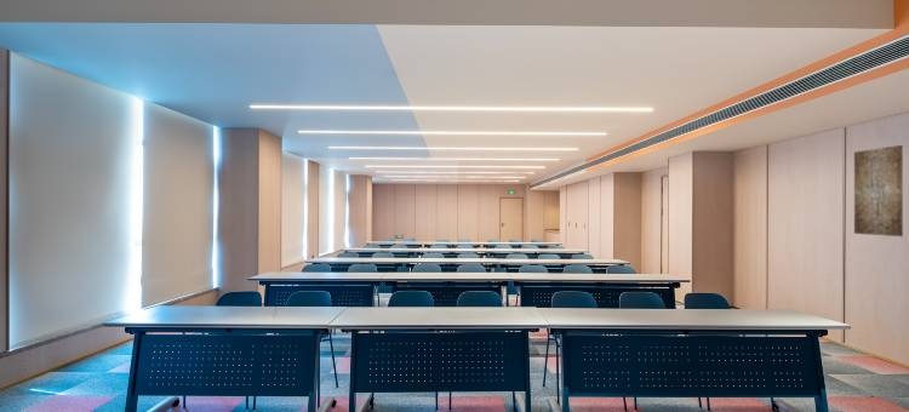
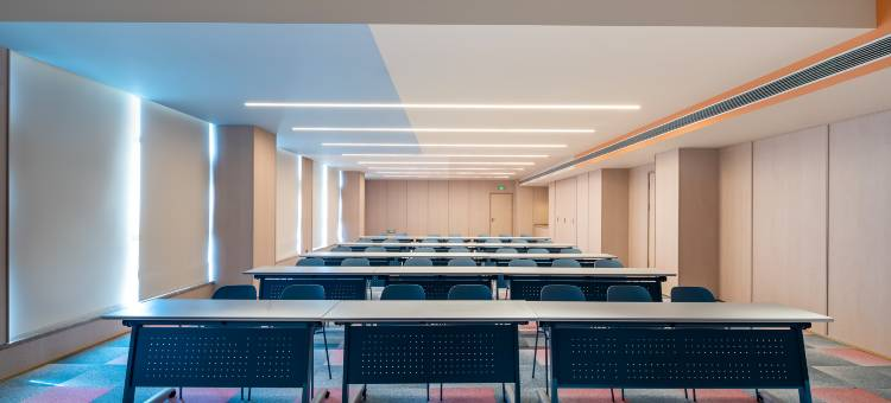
- wall art [853,144,904,238]
